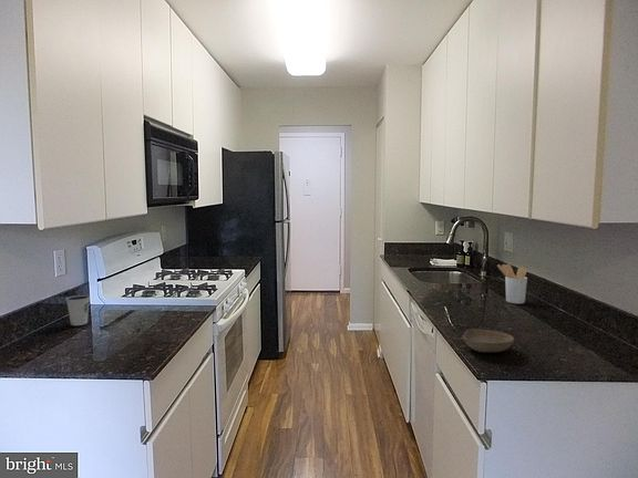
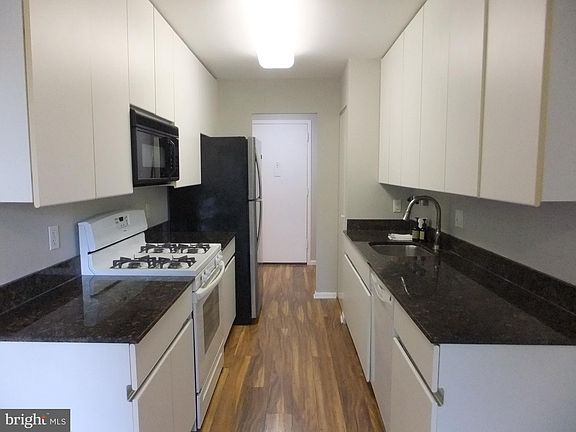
- bowl [462,328,515,353]
- utensil holder [496,263,528,304]
- dixie cup [65,294,91,326]
